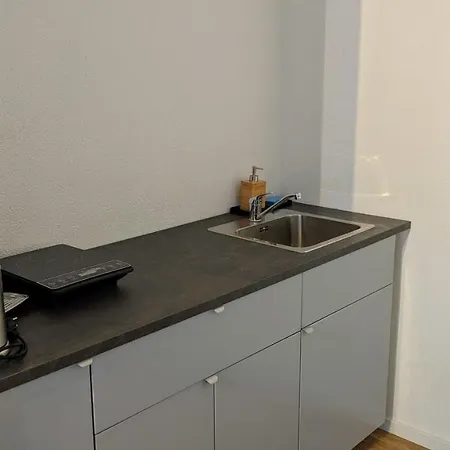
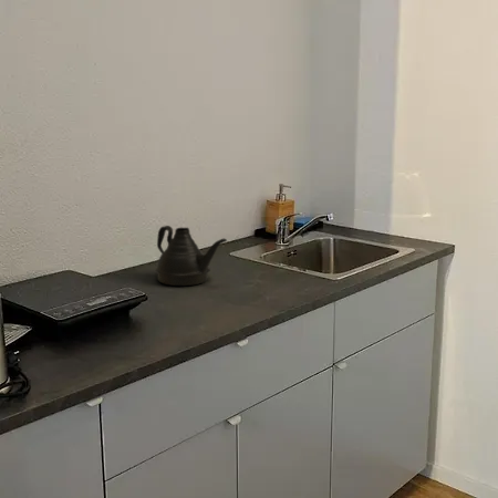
+ teapot [155,225,228,287]
